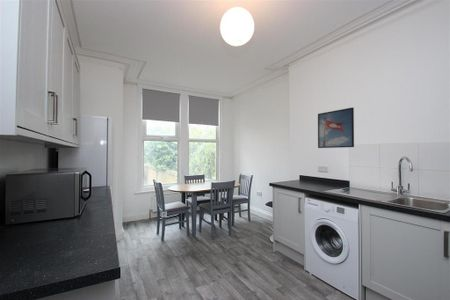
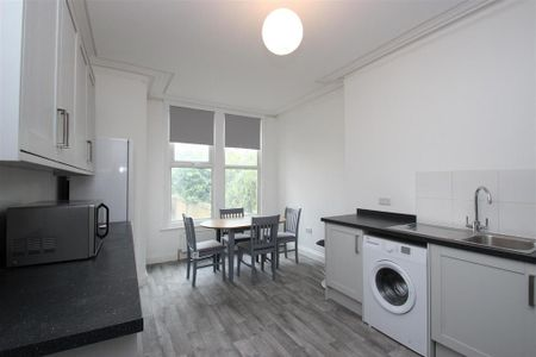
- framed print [317,107,355,149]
